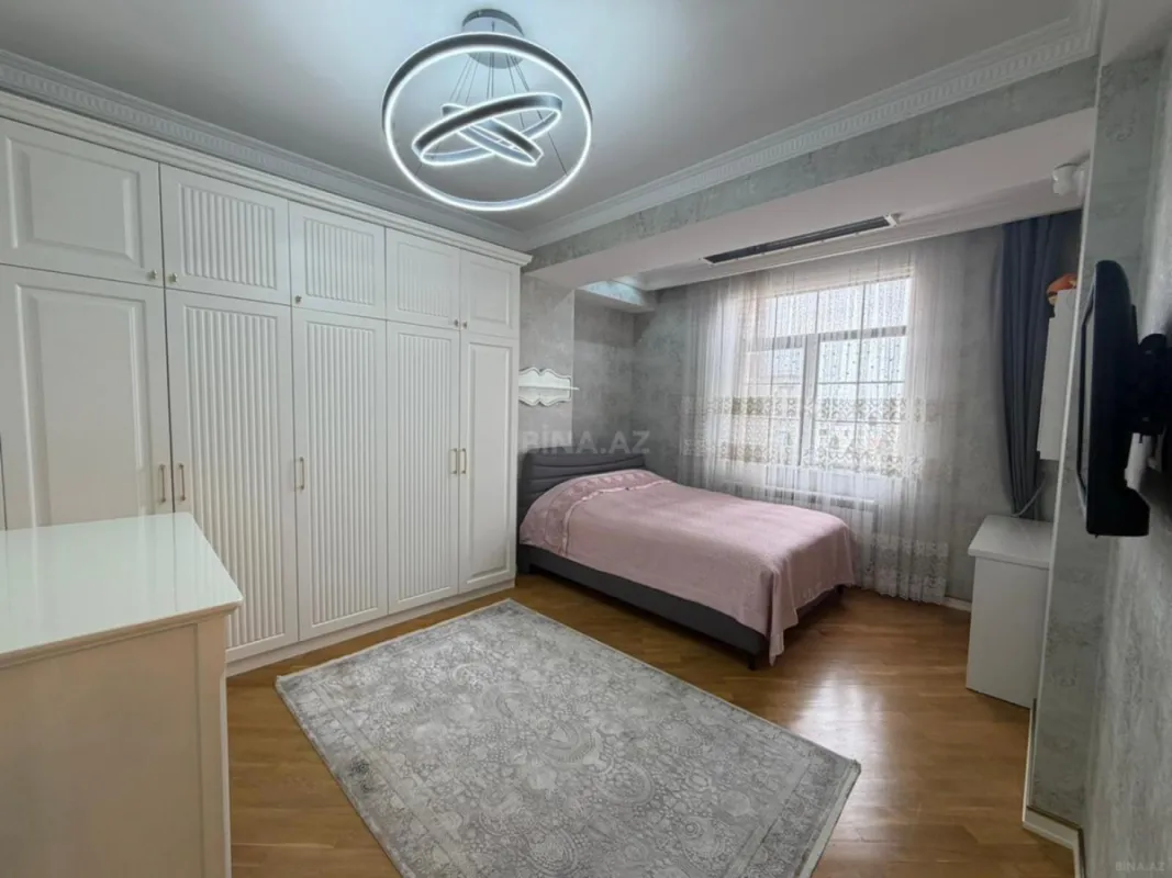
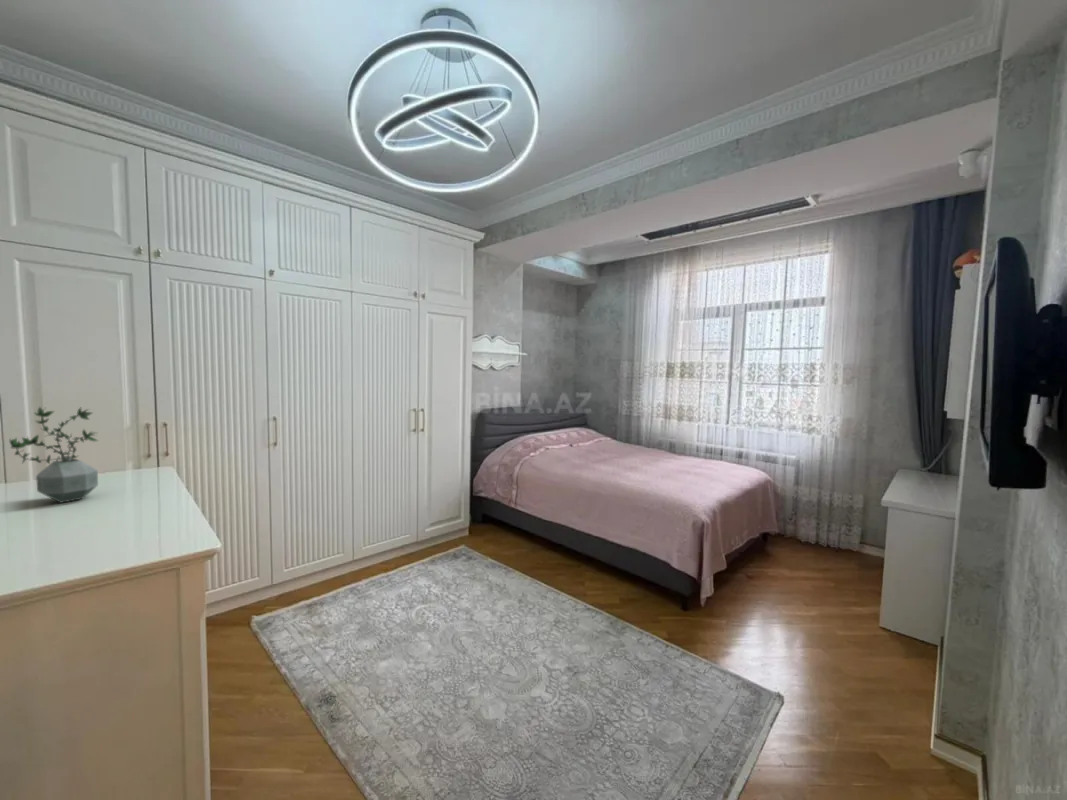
+ potted plant [9,406,99,504]
